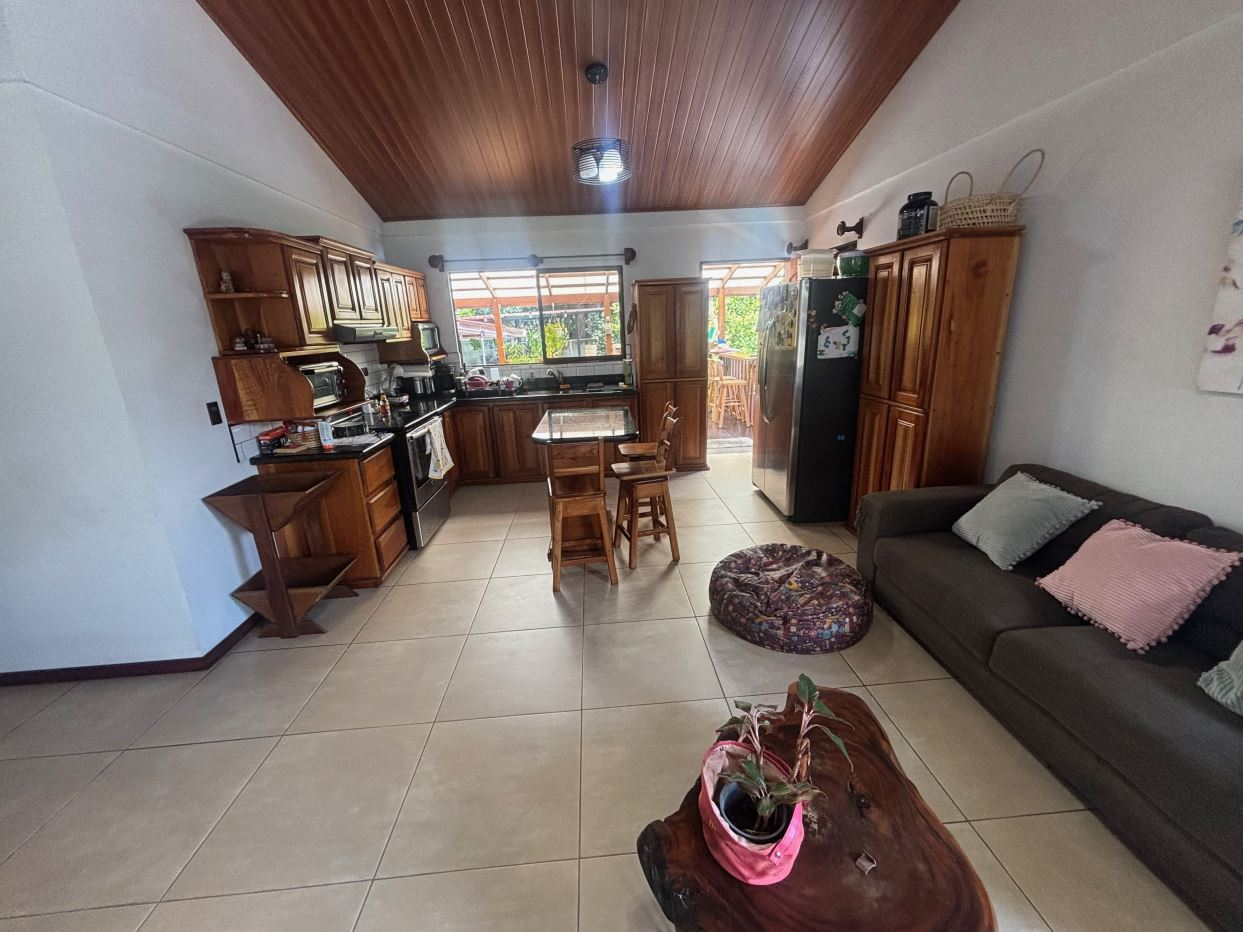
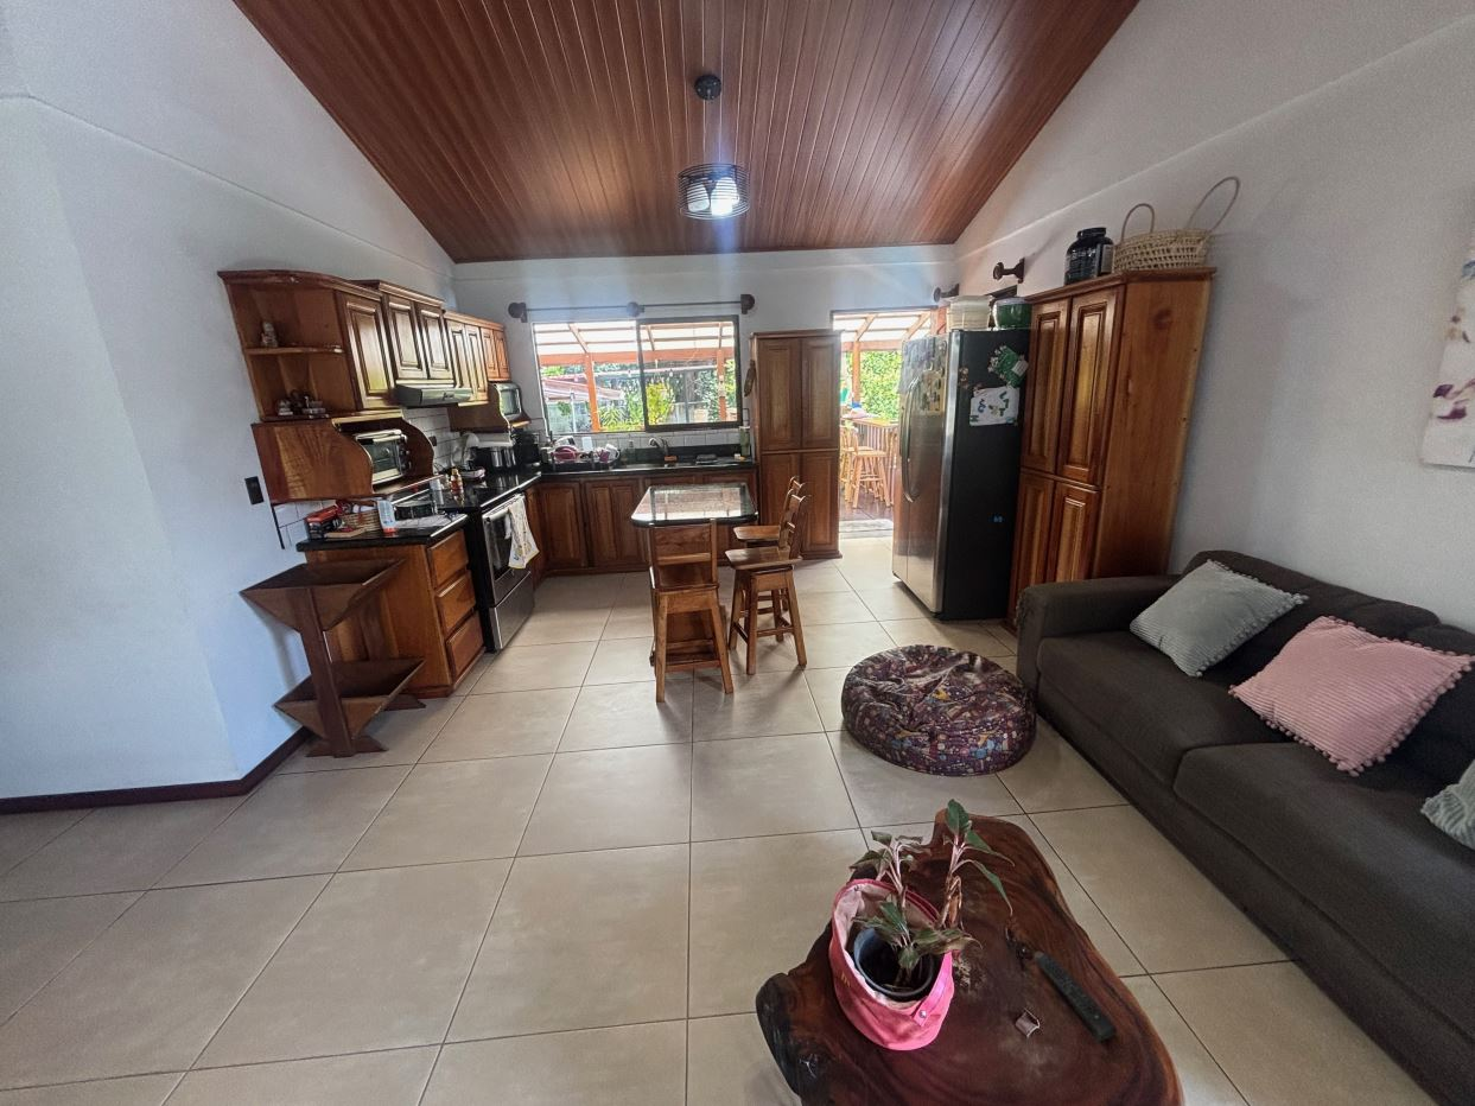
+ remote control [1034,951,1119,1042]
